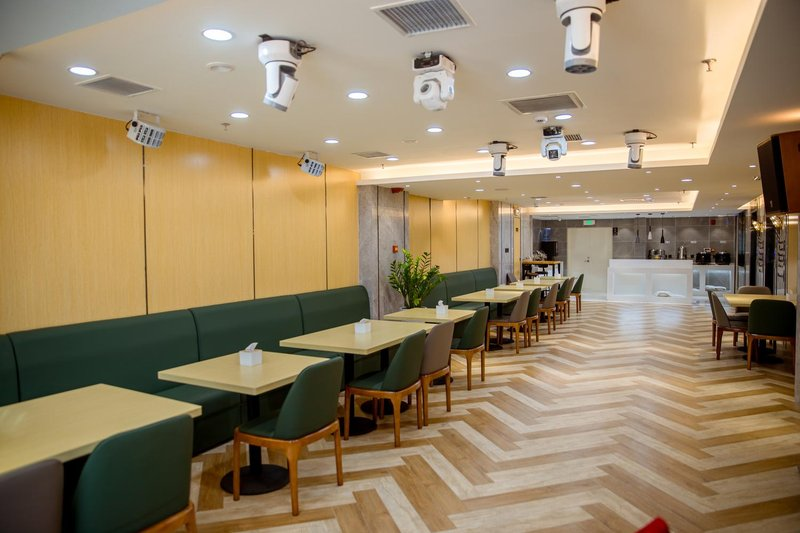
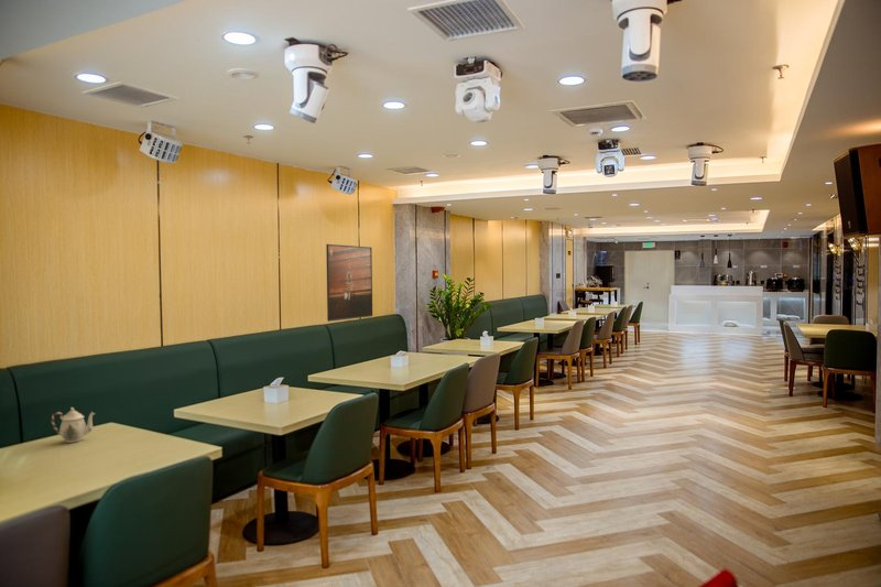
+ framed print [325,243,373,323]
+ teapot [51,406,96,444]
